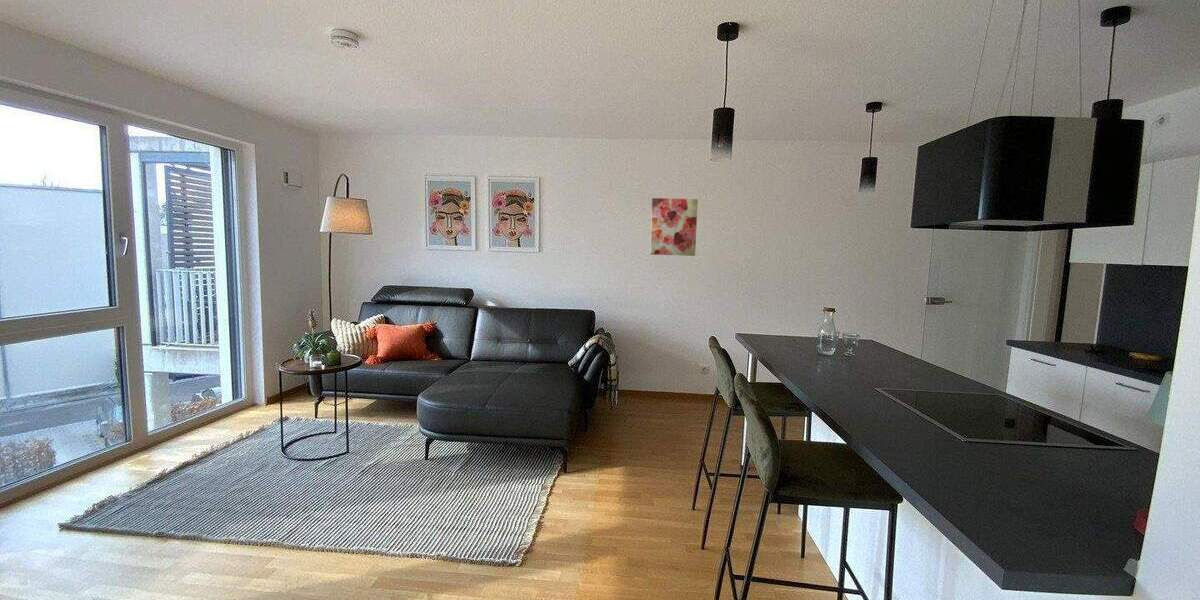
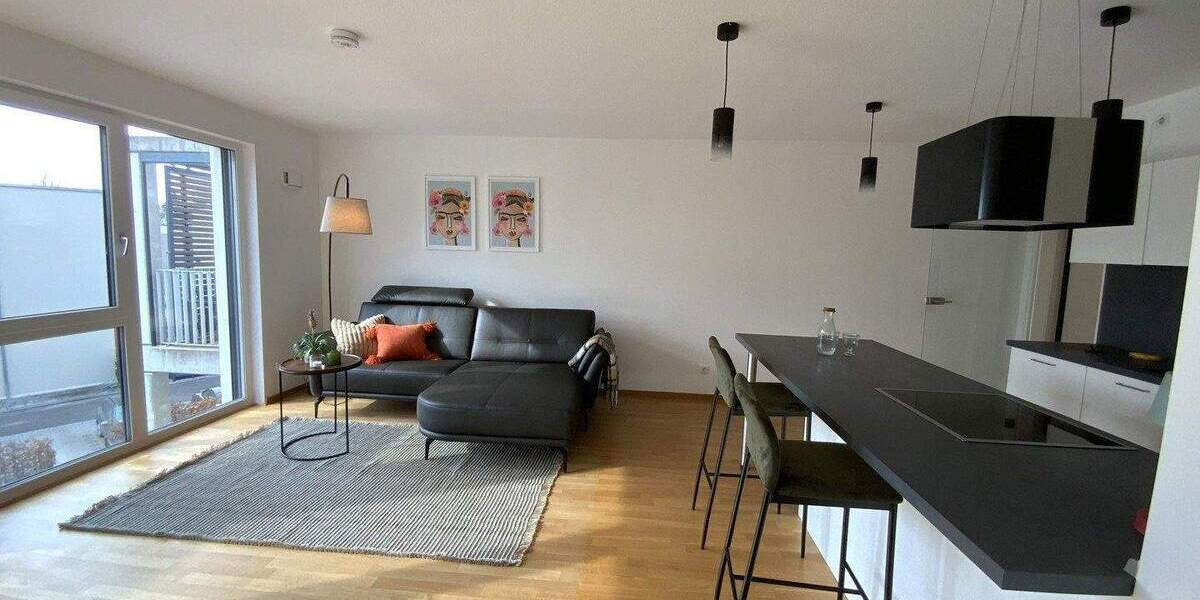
- wall art [649,197,699,257]
